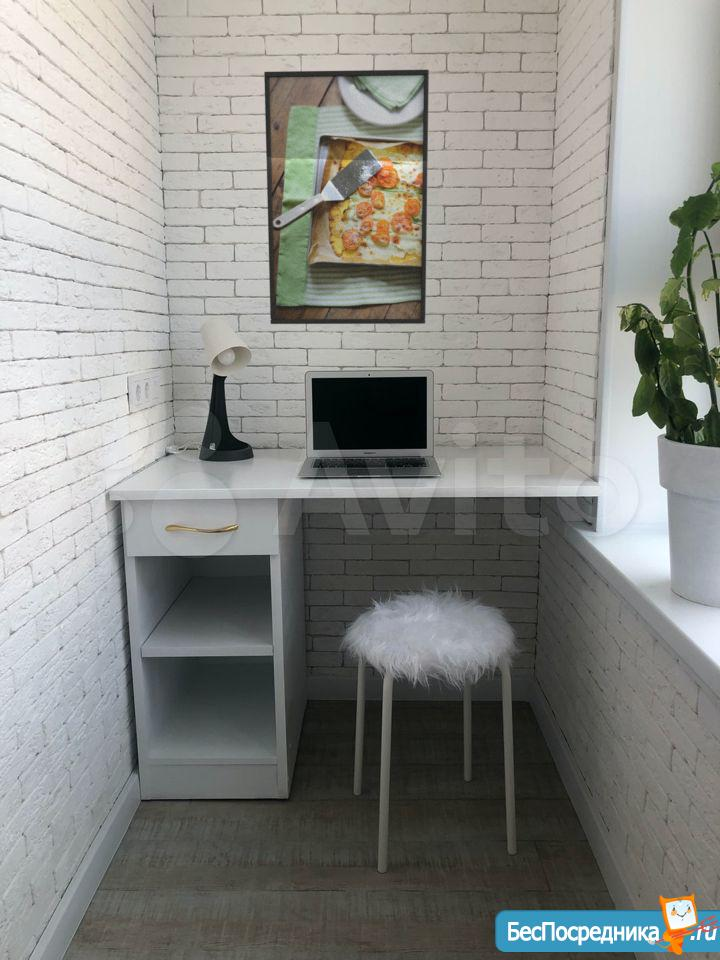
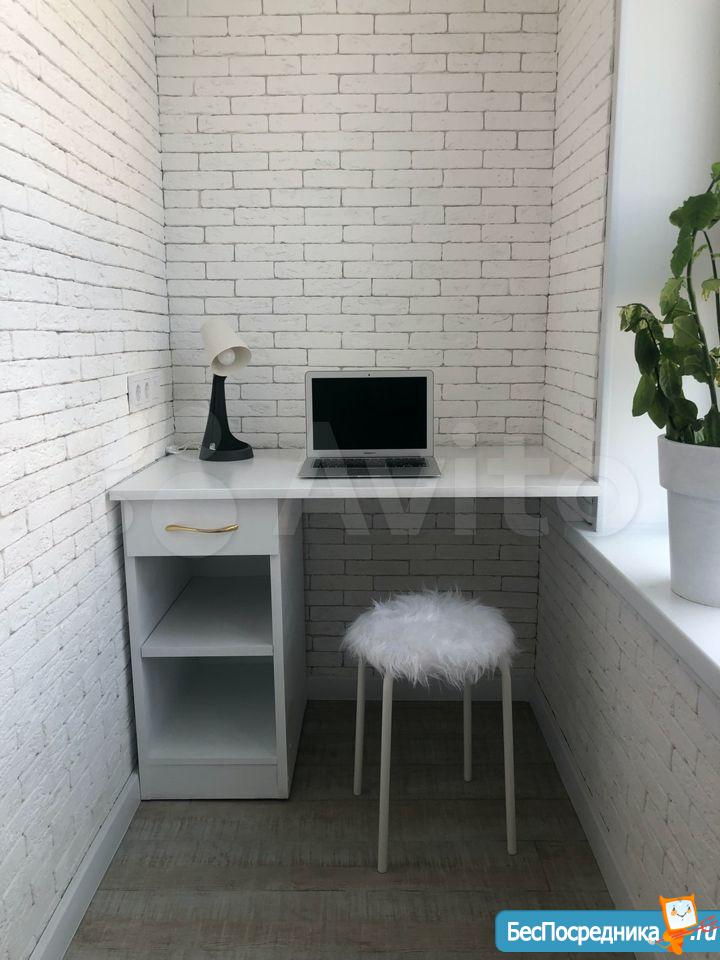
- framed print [263,69,430,325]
